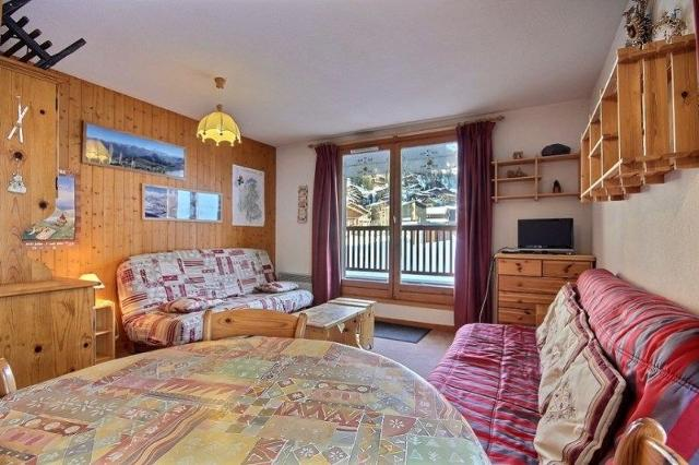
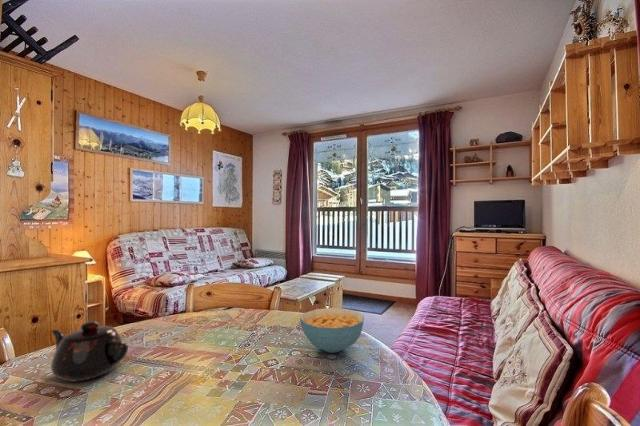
+ teapot [50,320,129,383]
+ cereal bowl [299,307,365,354]
